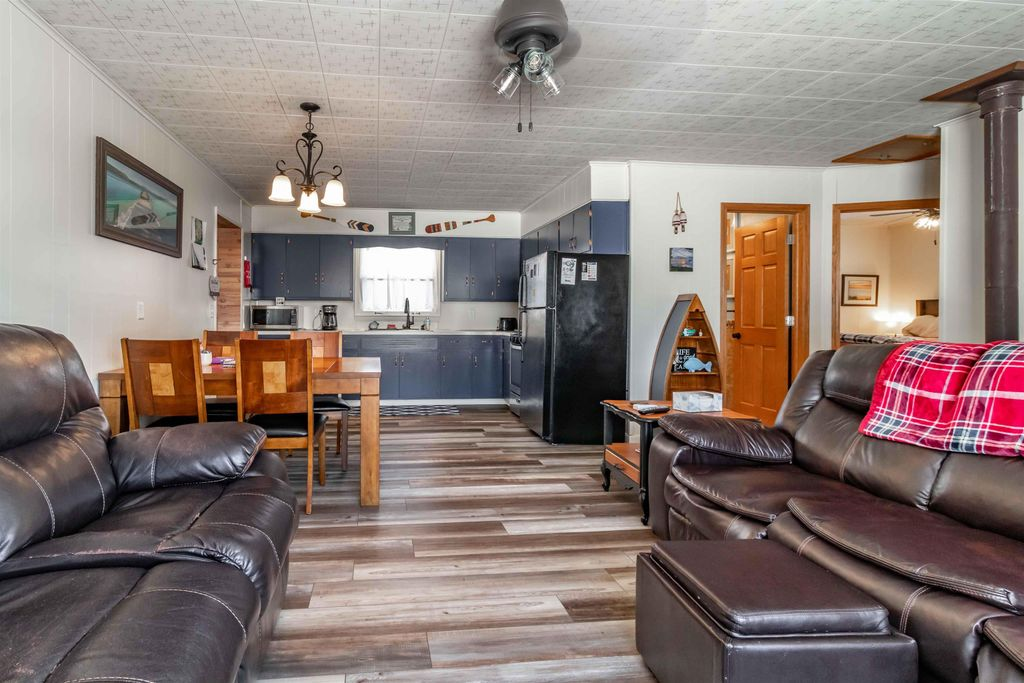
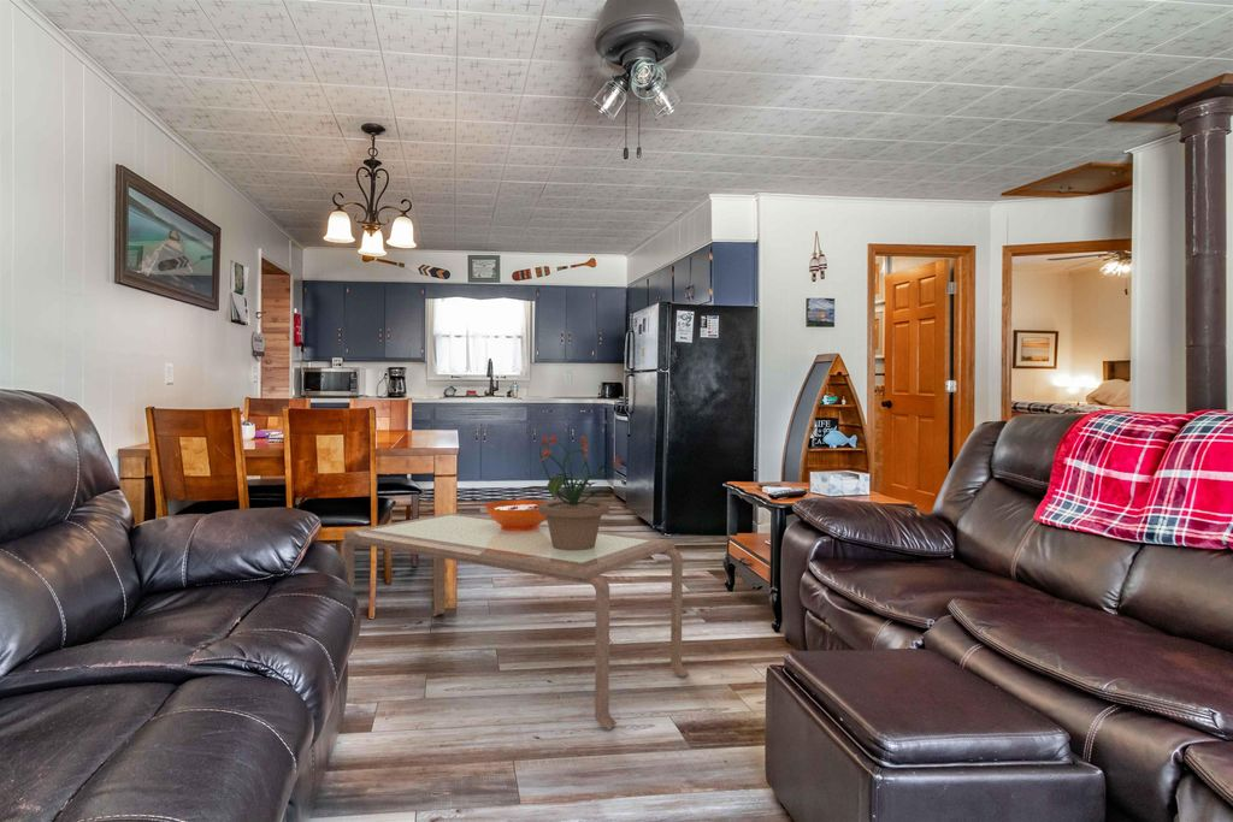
+ potted plant [520,433,621,551]
+ decorative bowl [484,498,547,531]
+ coffee table [340,511,690,731]
